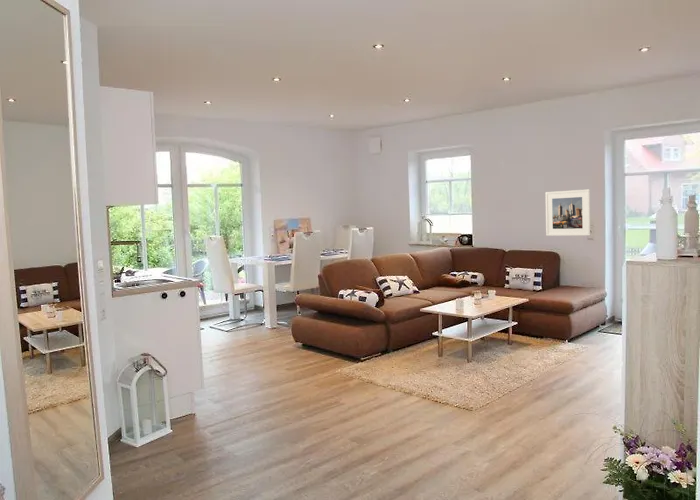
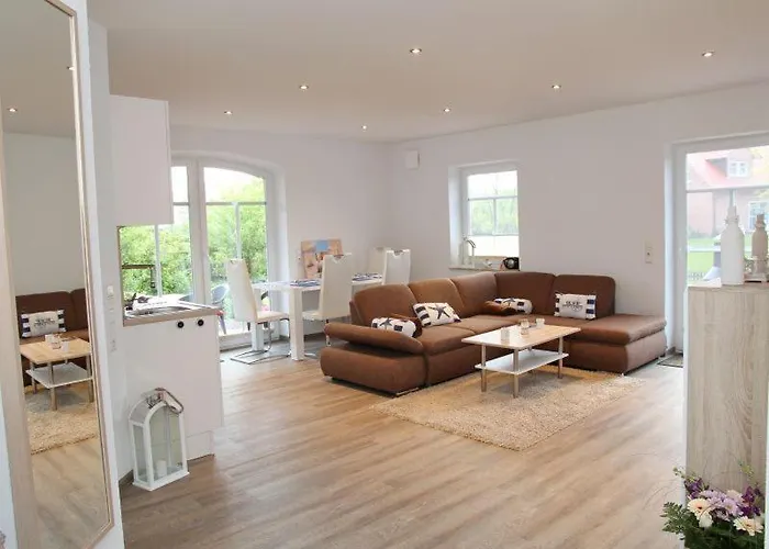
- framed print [544,188,591,237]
